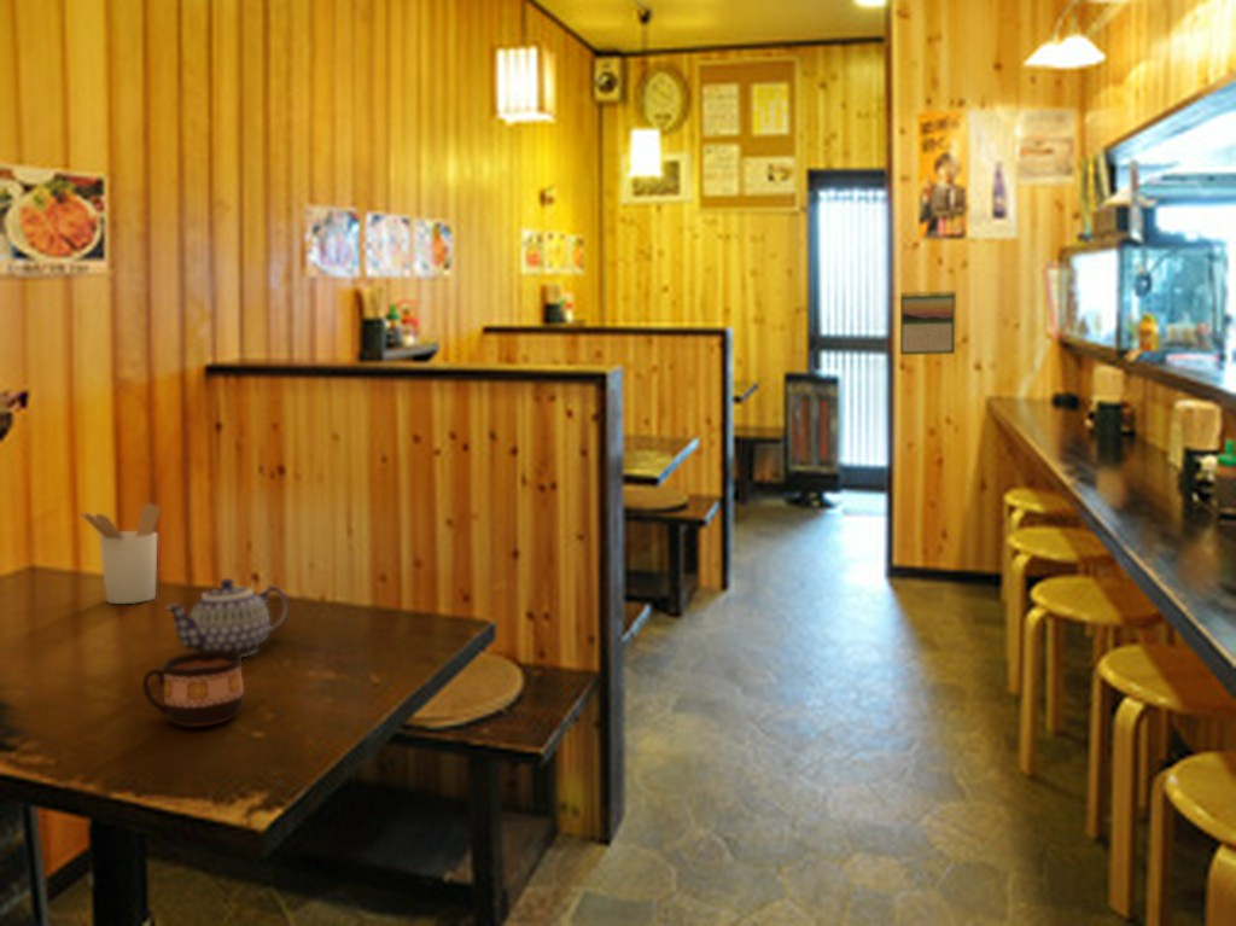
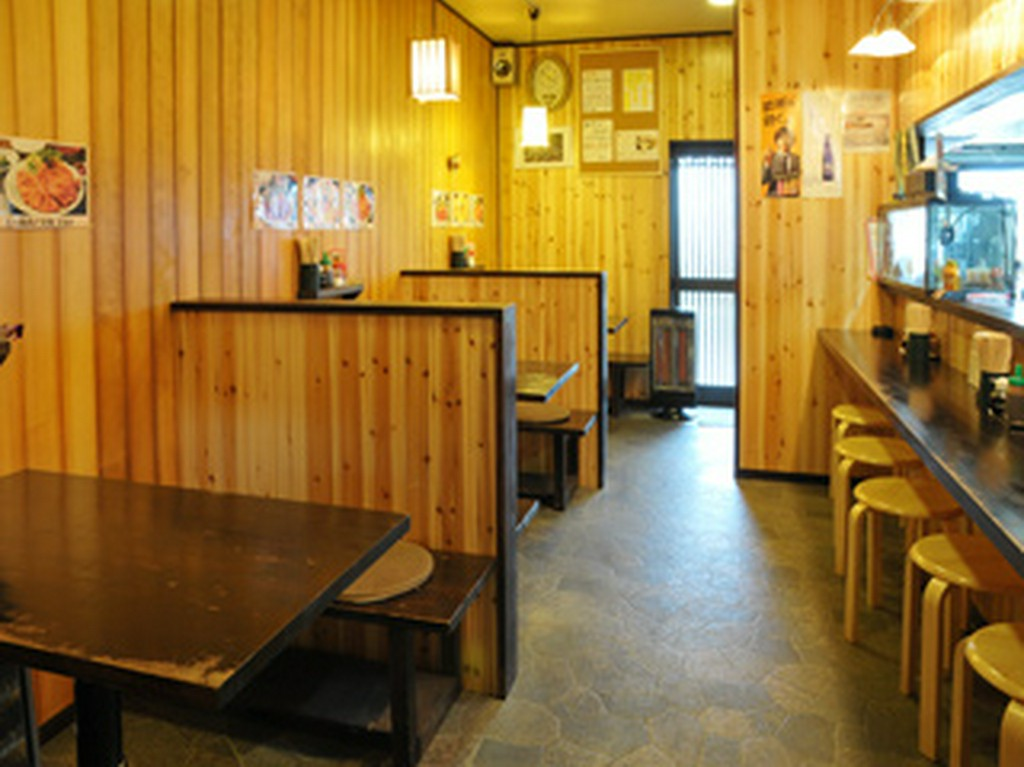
- utensil holder [78,502,162,605]
- calendar [899,289,957,356]
- teapot [162,577,290,658]
- cup [141,652,245,727]
